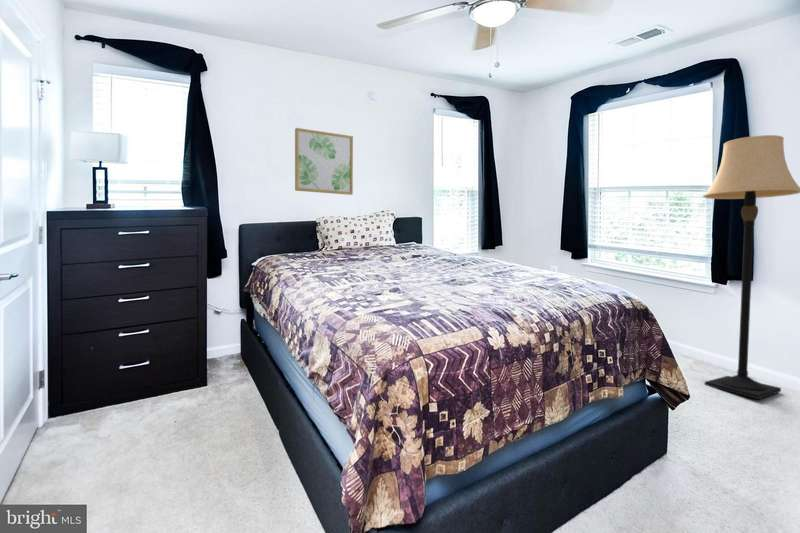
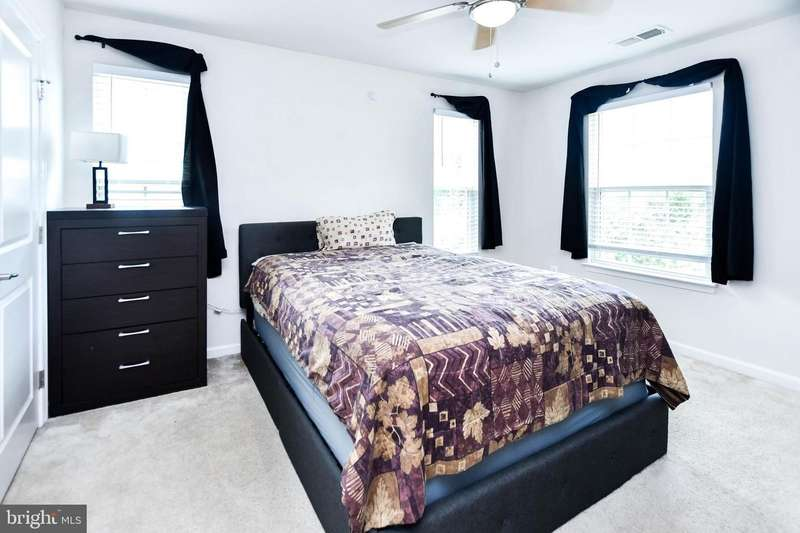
- wall art [294,127,354,196]
- lamp [702,134,800,400]
